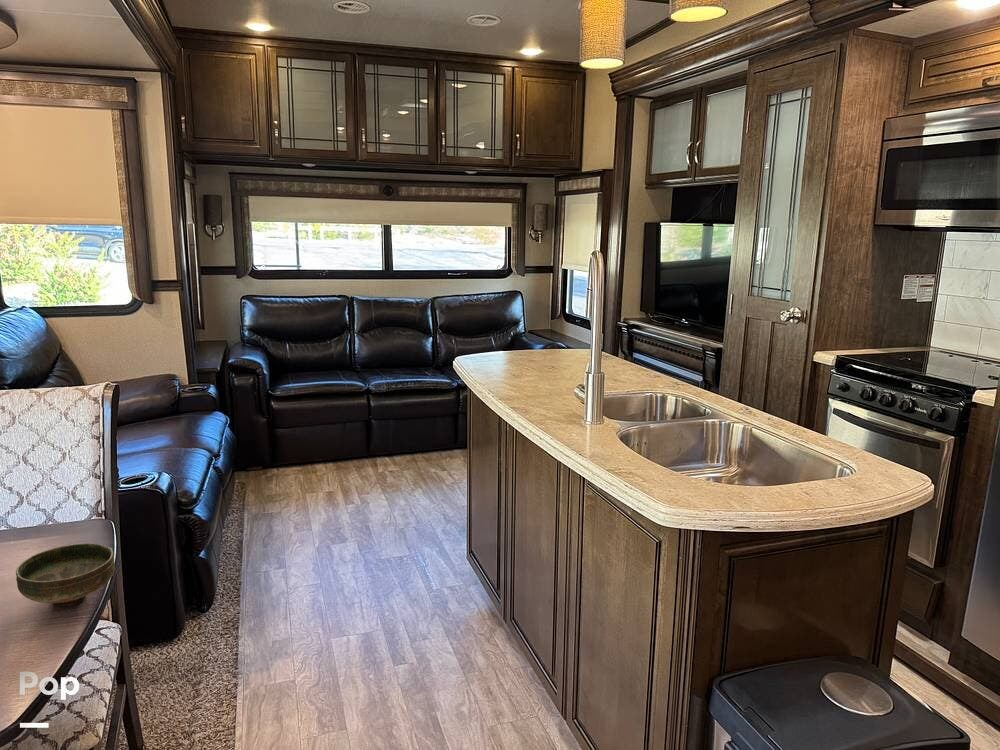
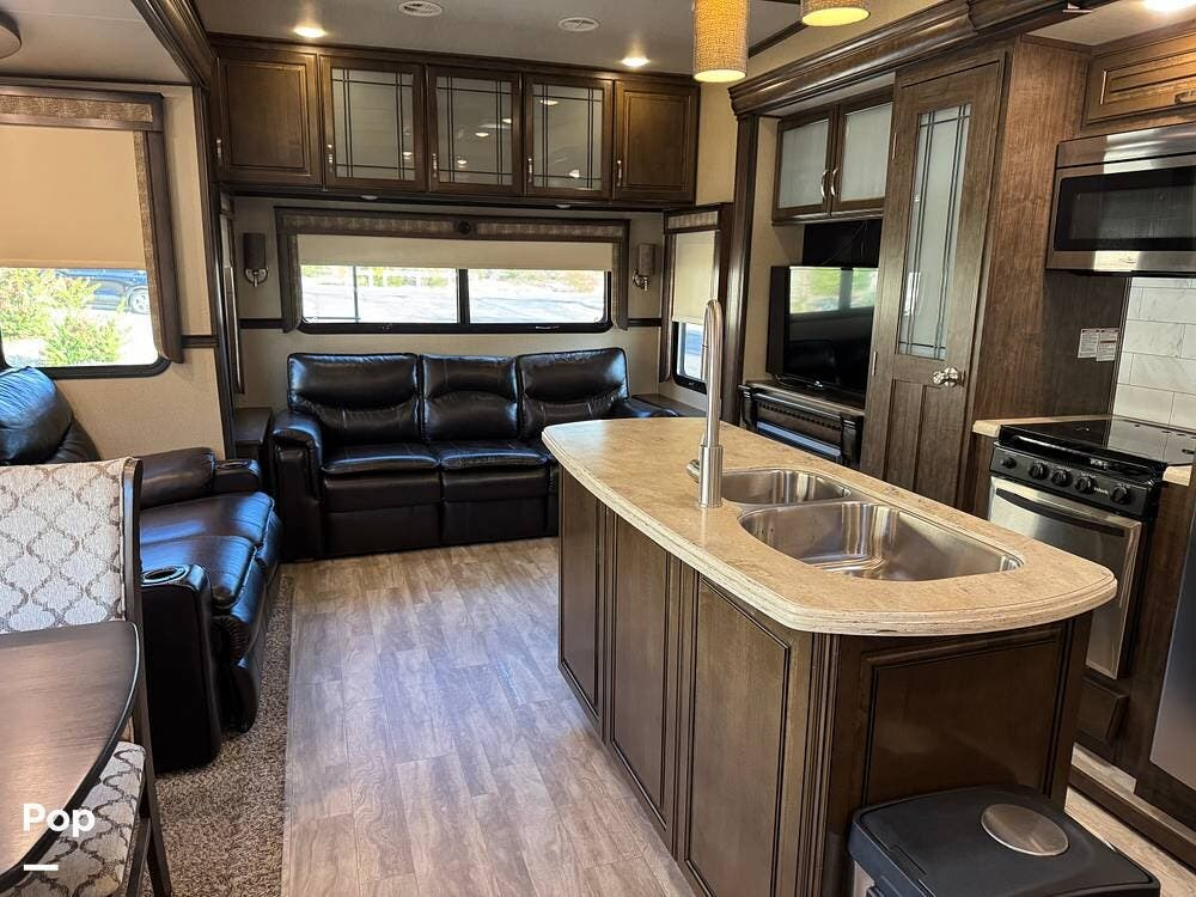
- bowl [15,542,116,607]
